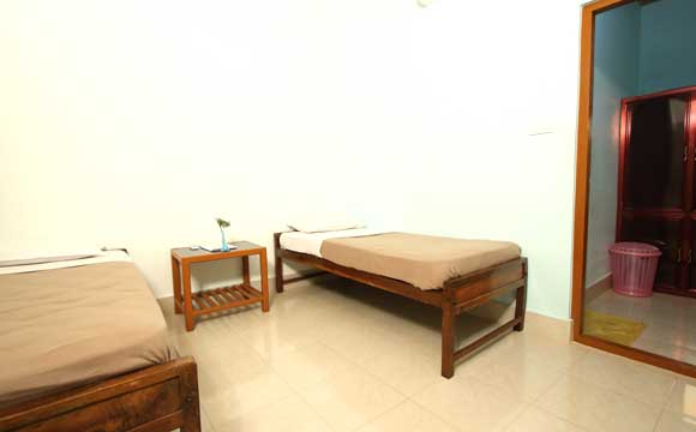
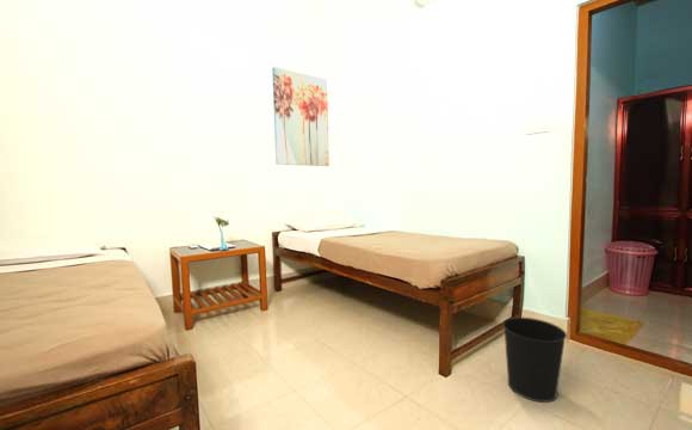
+ wastebasket [501,317,568,404]
+ wall art [271,66,330,167]
